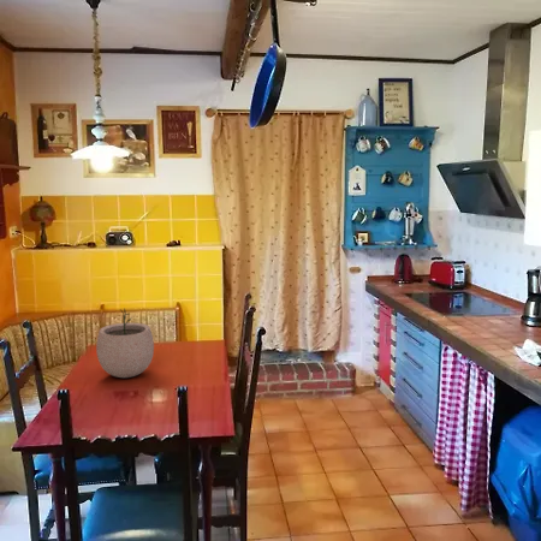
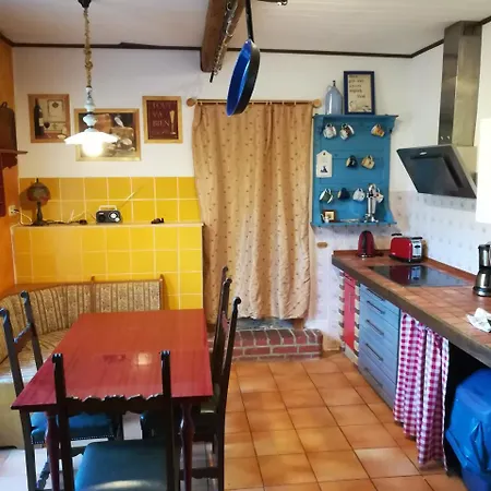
- plant pot [95,307,155,379]
